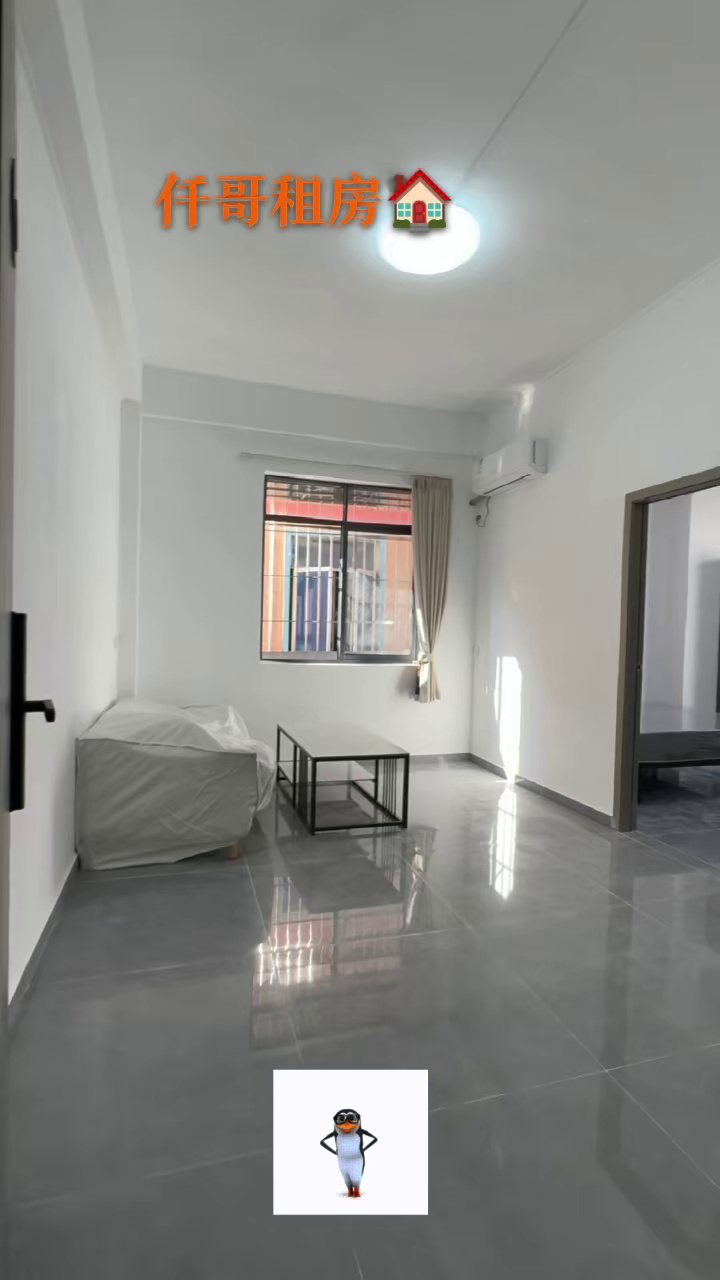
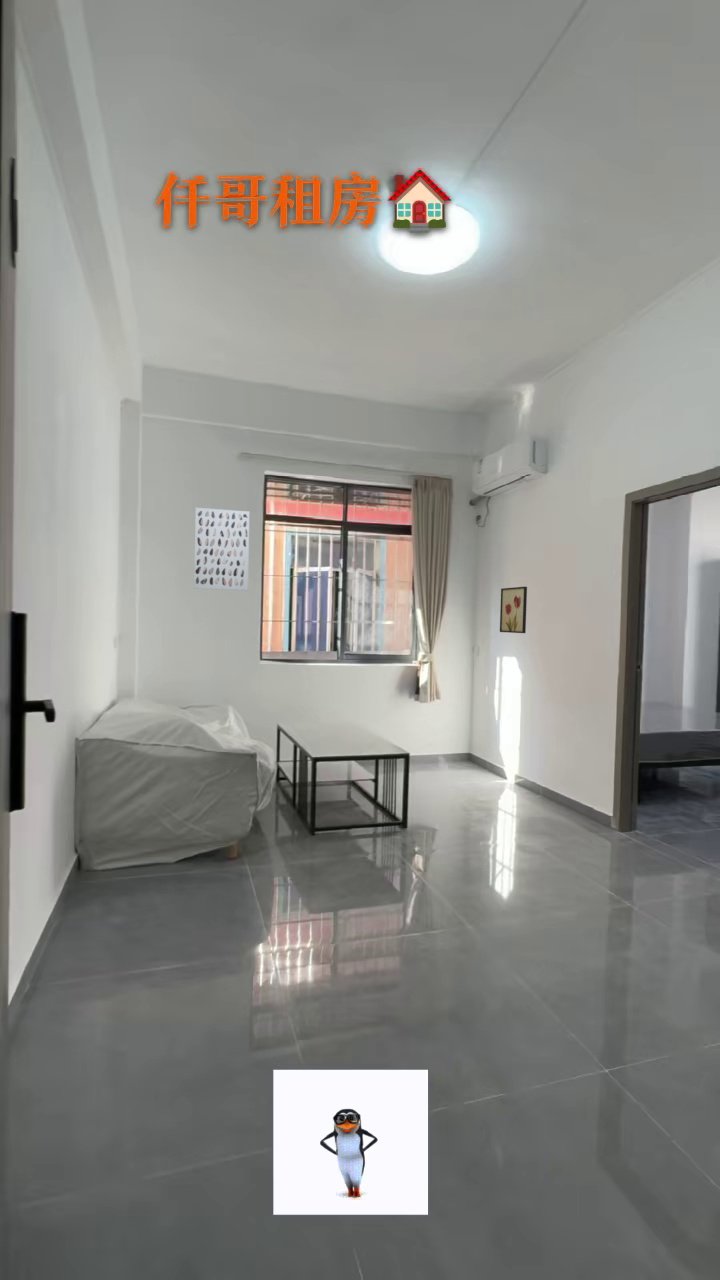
+ wall art [499,586,528,634]
+ wall art [193,507,251,592]
